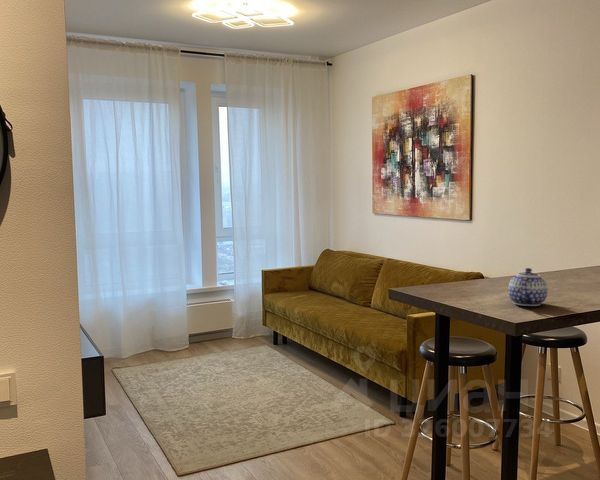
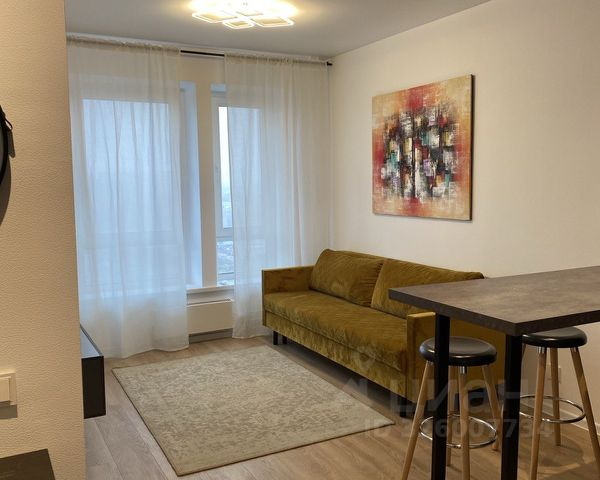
- teapot [507,267,549,307]
